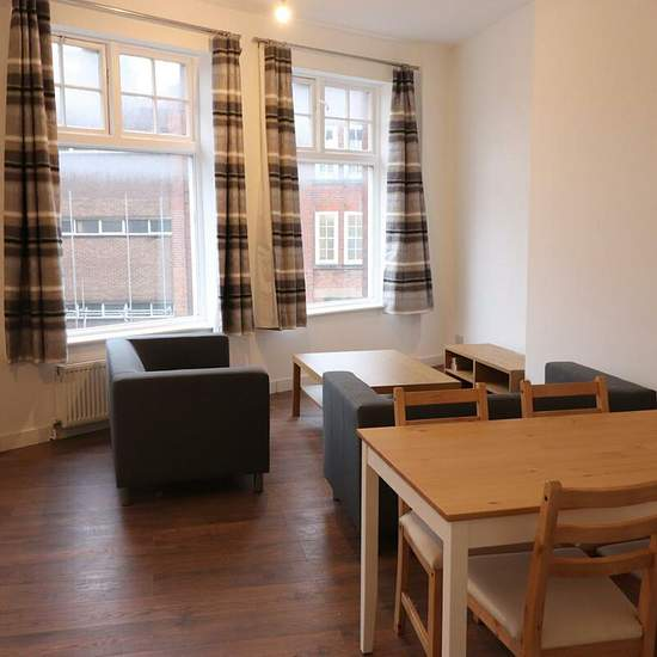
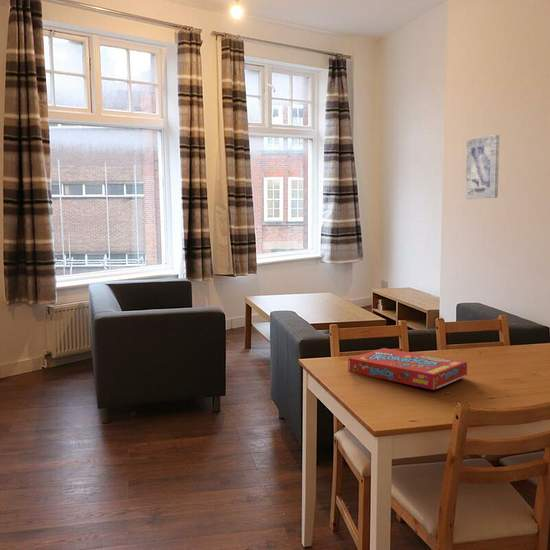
+ snack box [347,347,468,391]
+ wall art [465,134,500,200]
